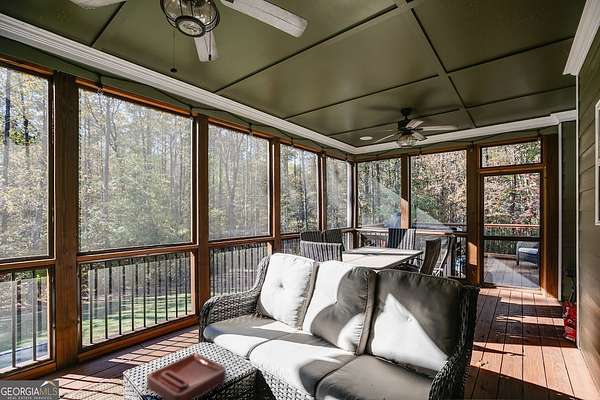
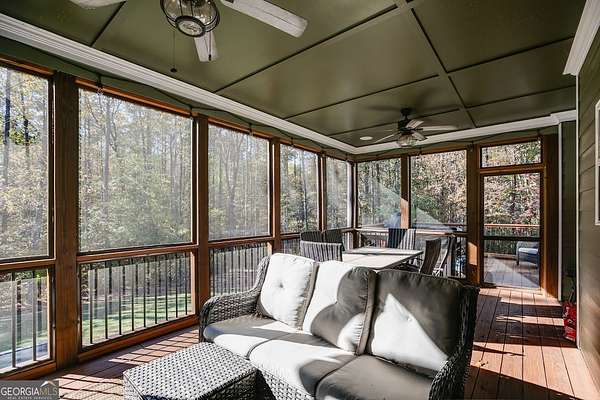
- decorative tray [146,352,227,400]
